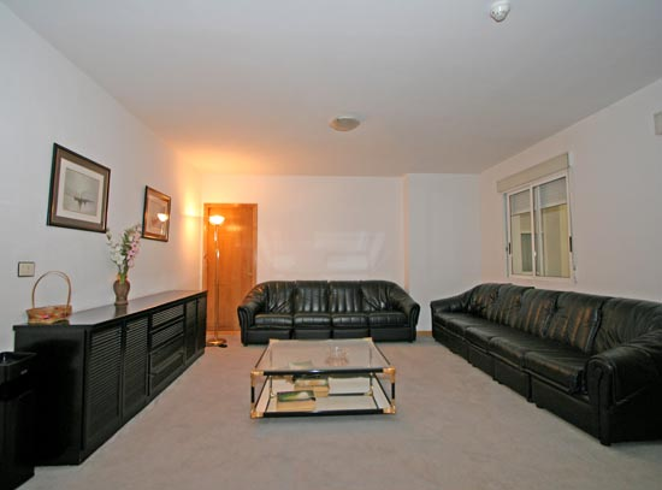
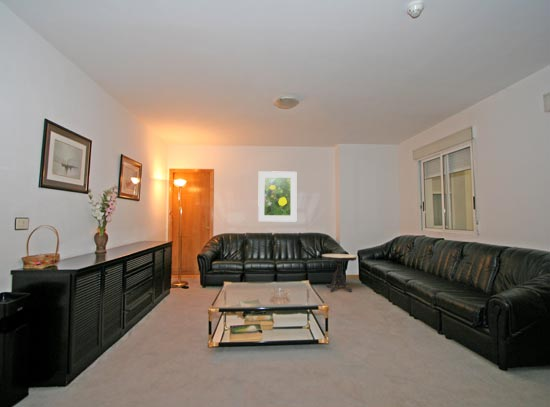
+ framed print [257,170,297,222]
+ side table [321,253,358,293]
